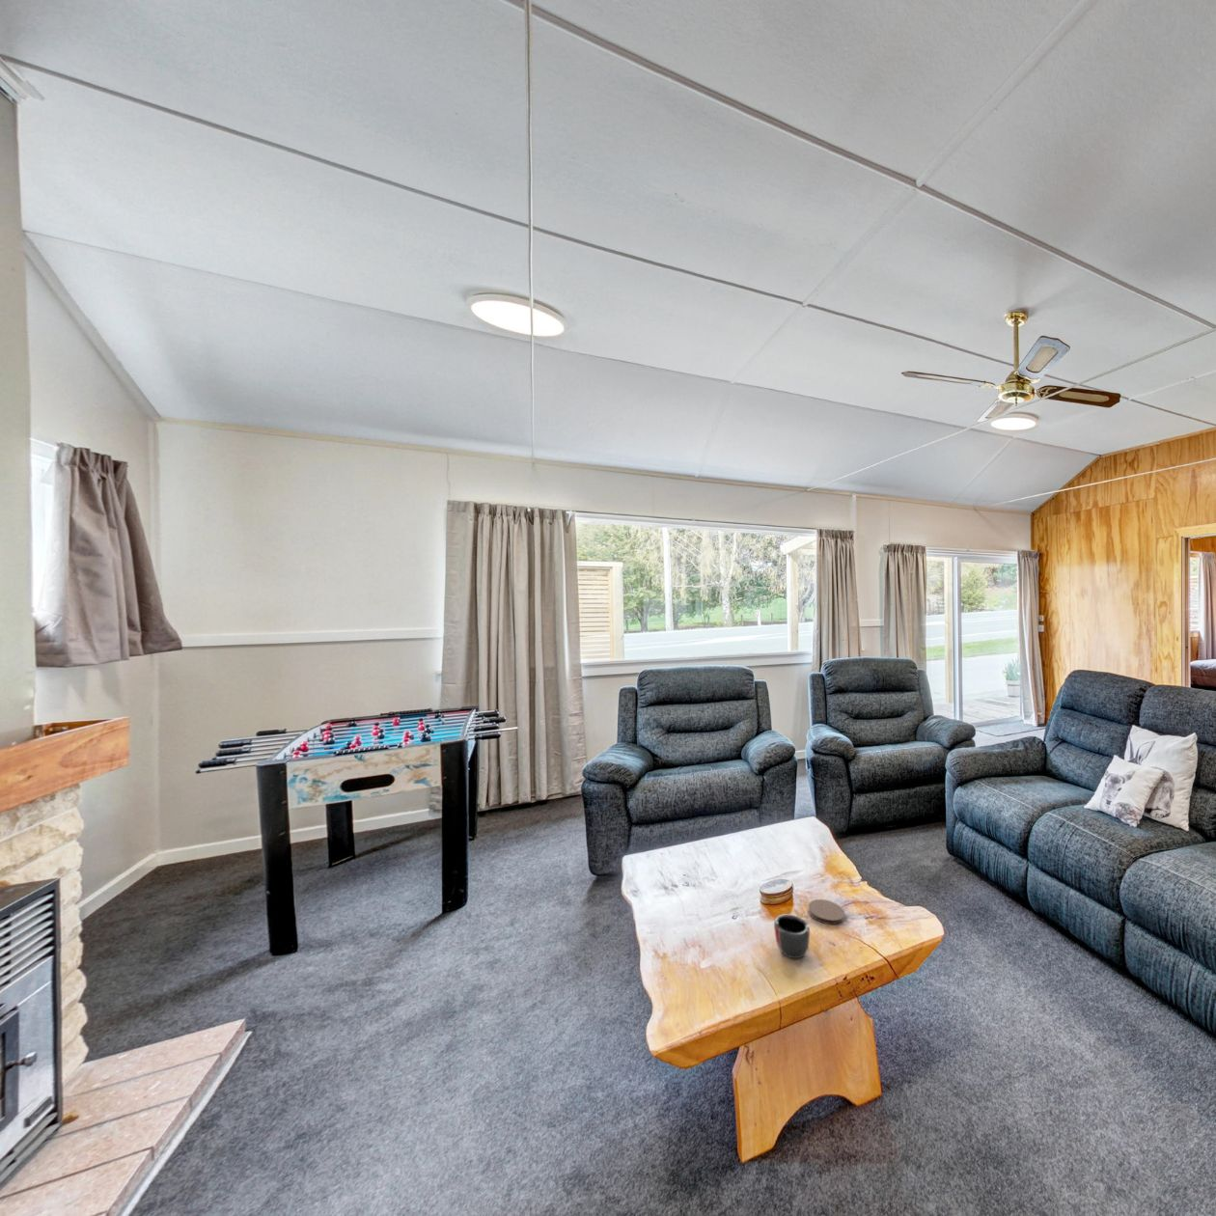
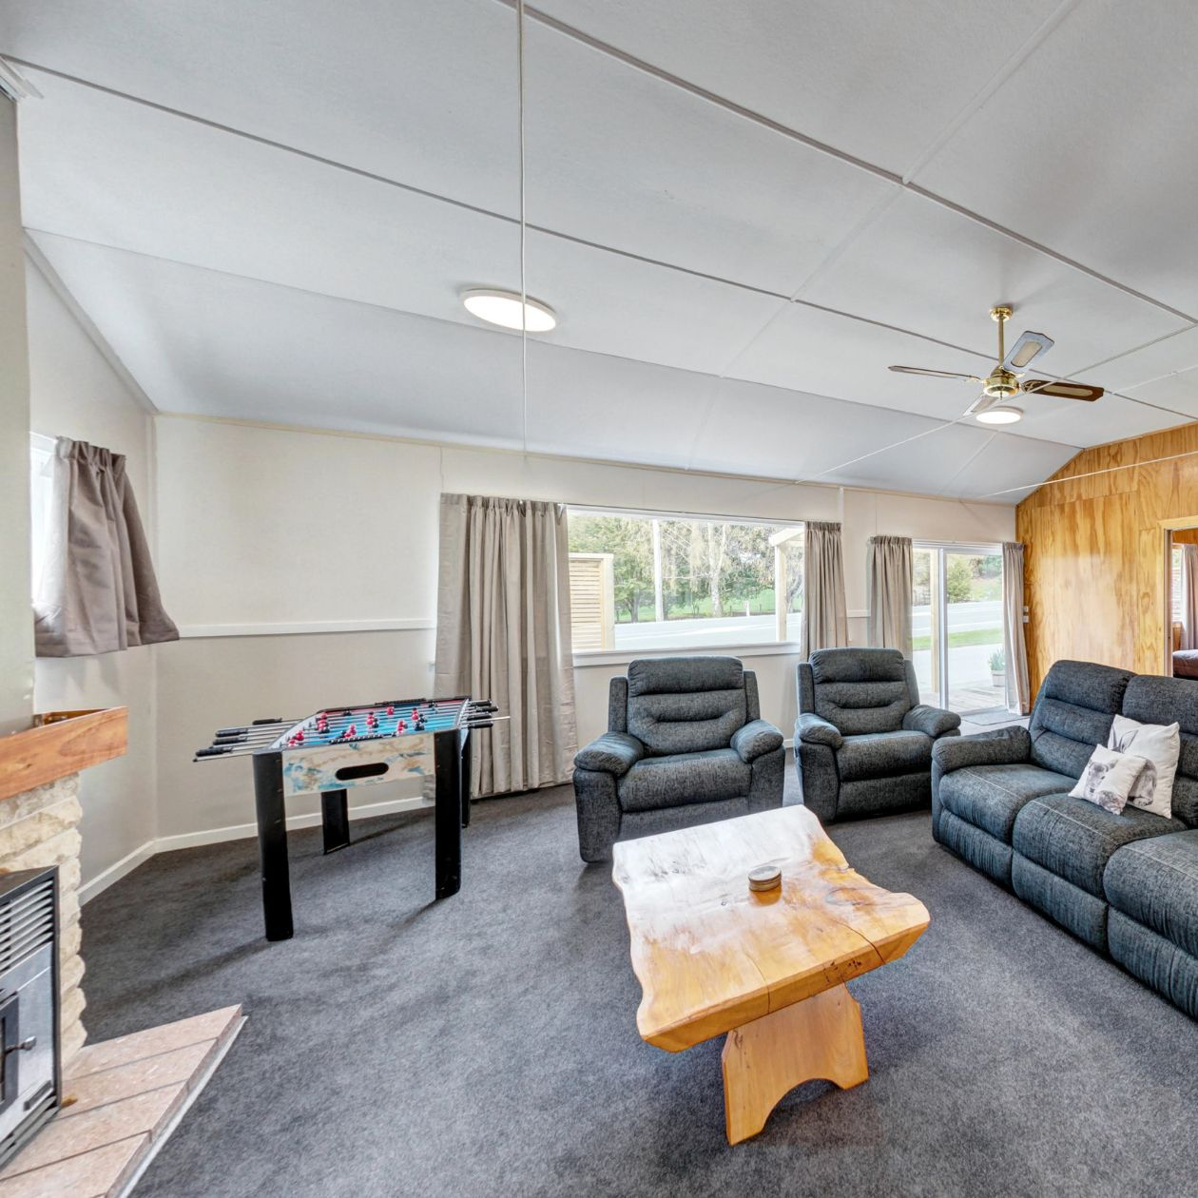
- coaster [807,899,846,925]
- mug [773,914,811,959]
